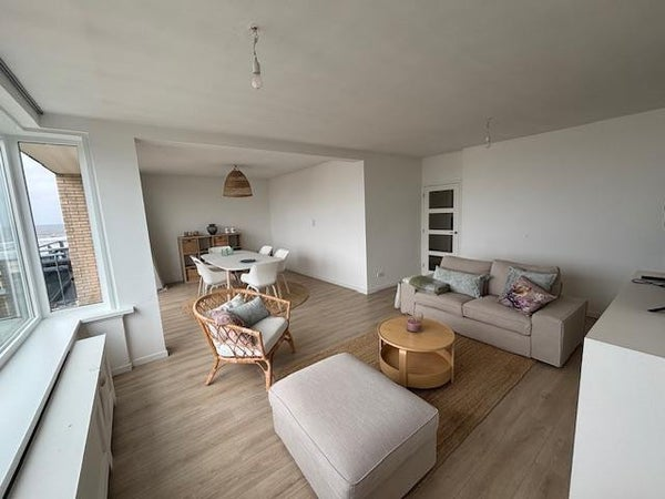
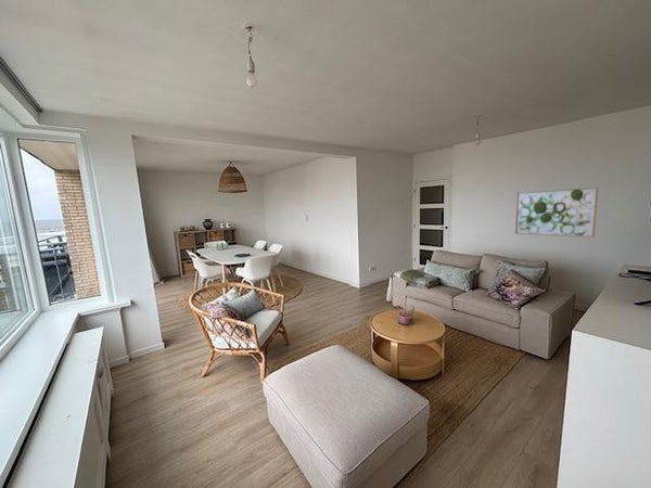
+ wall art [514,187,599,239]
